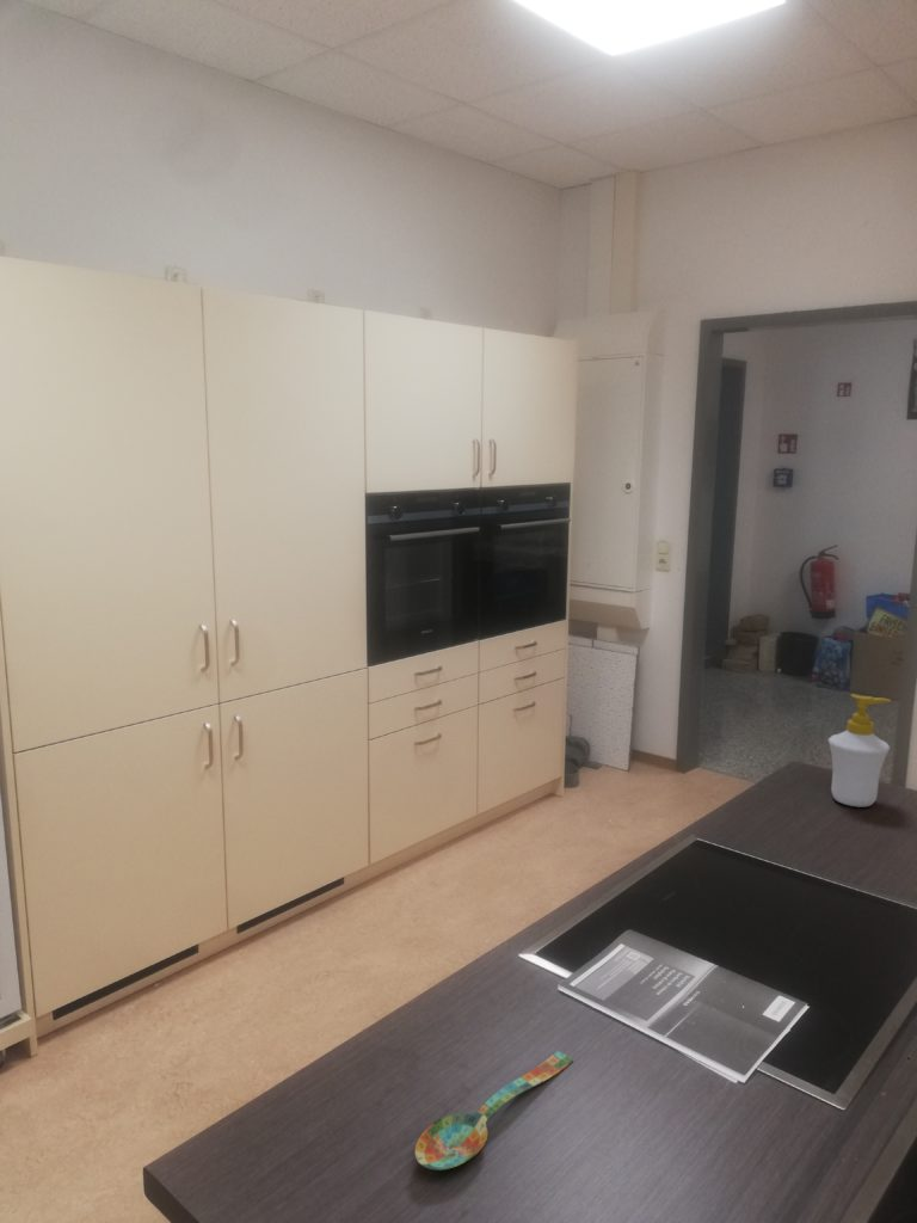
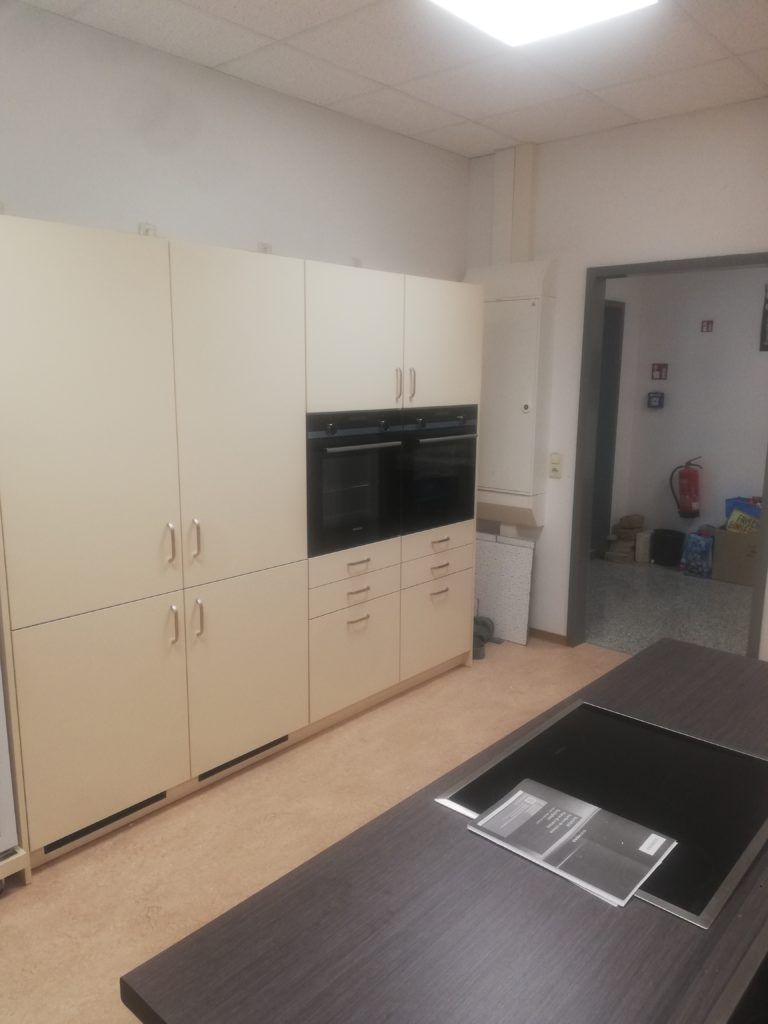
- soap bottle [827,693,892,809]
- spoon [414,1050,574,1172]
